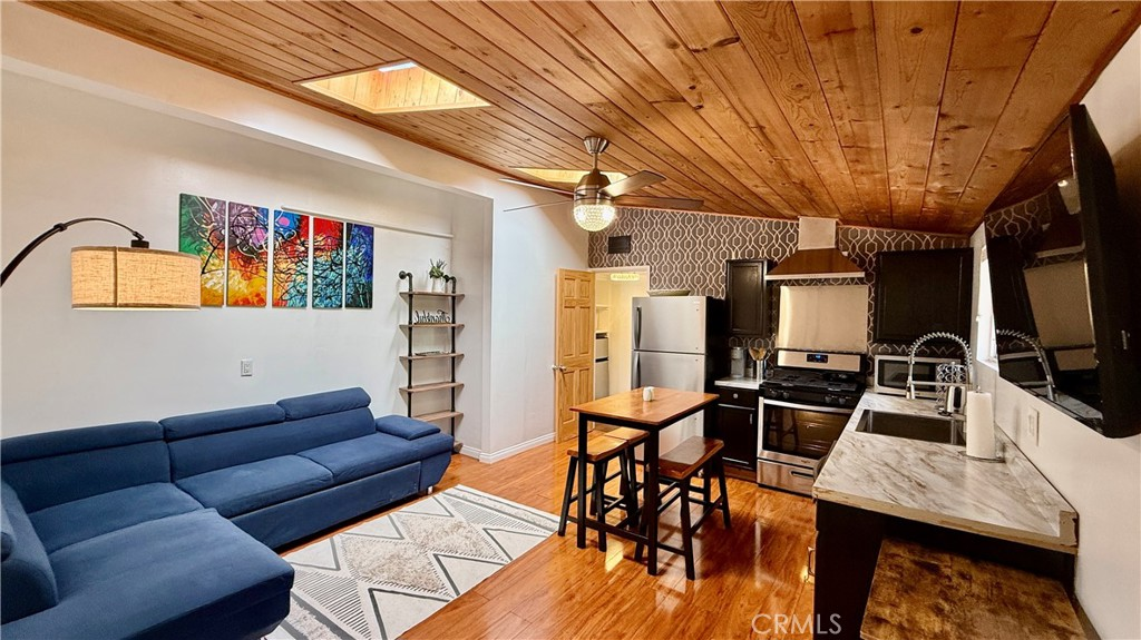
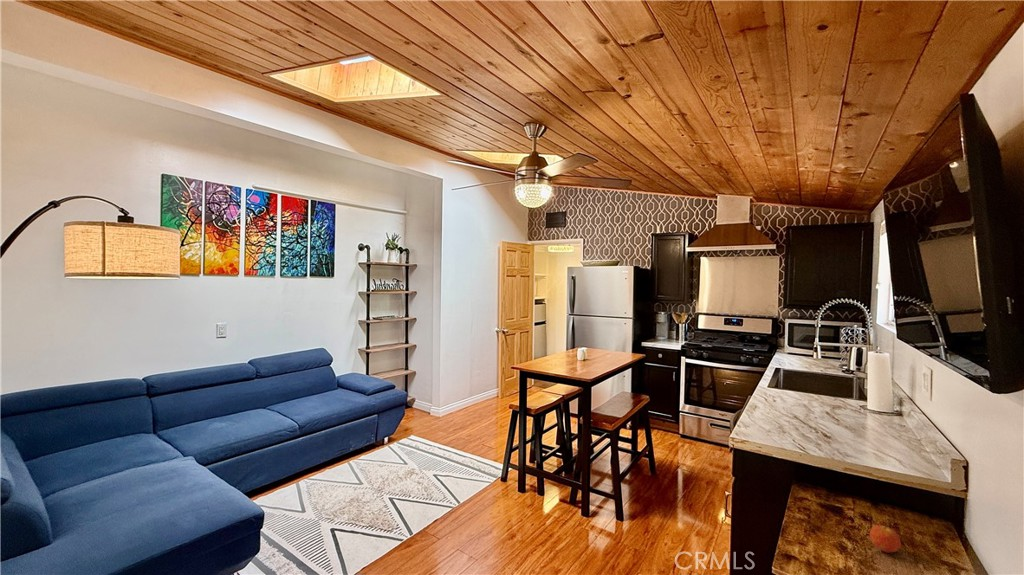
+ fruit [869,523,902,554]
